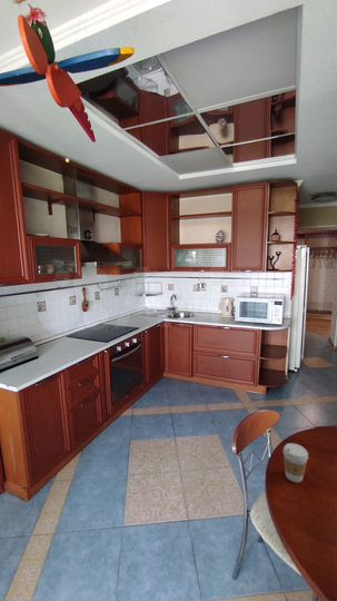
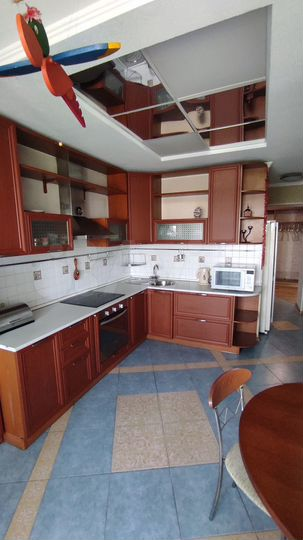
- coffee cup [283,442,309,483]
